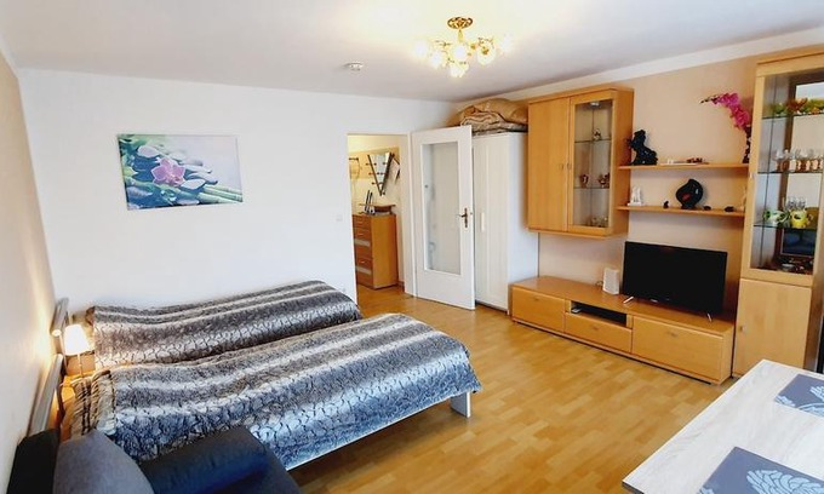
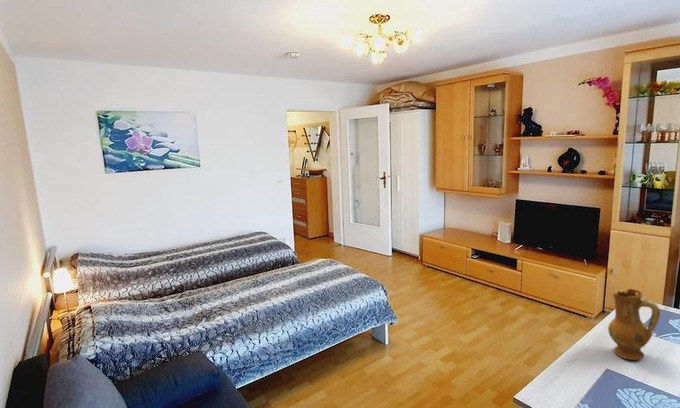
+ ceramic jug [607,288,661,361]
